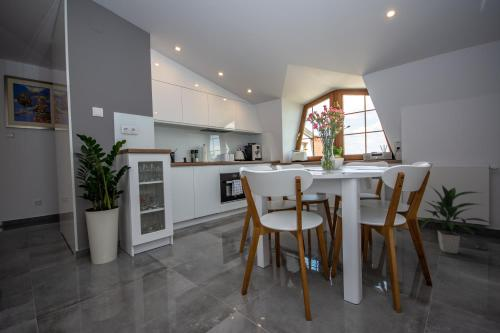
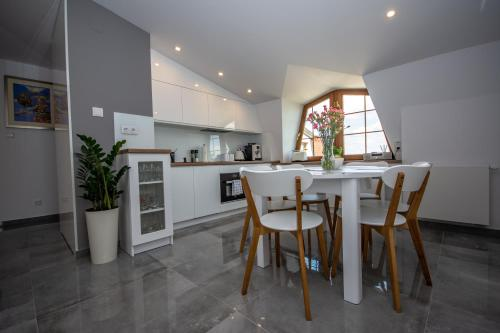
- indoor plant [420,184,491,255]
